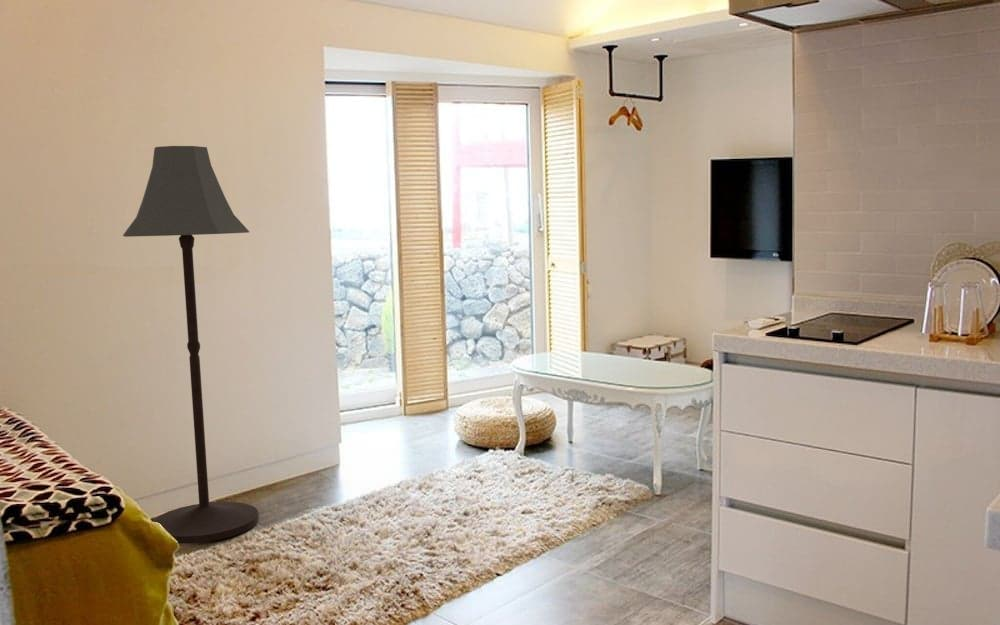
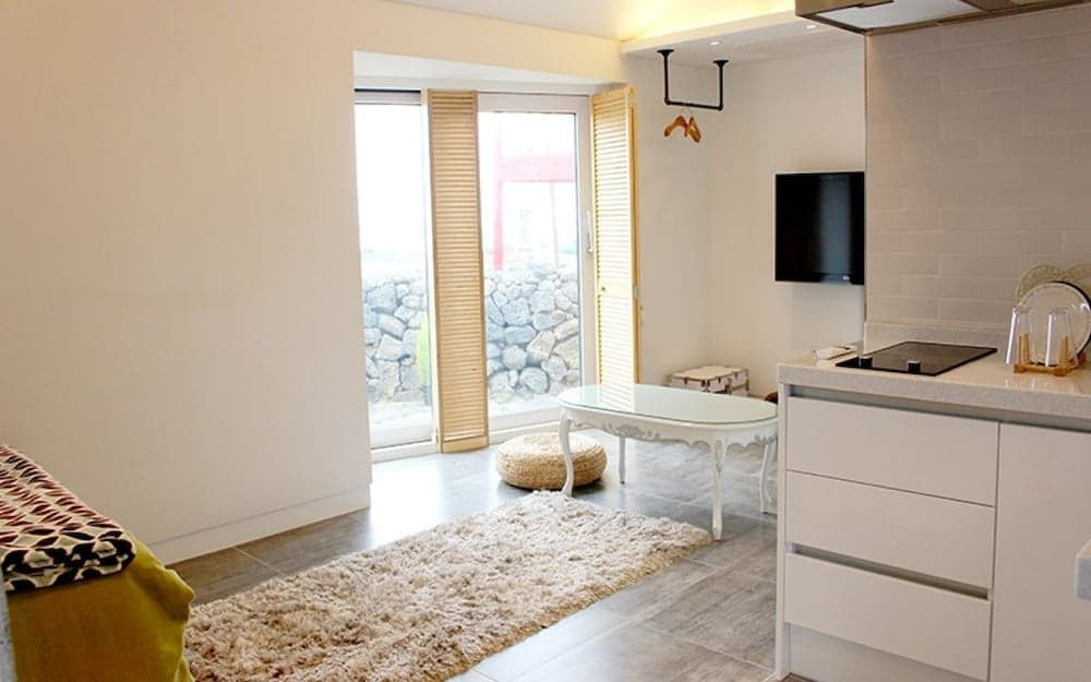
- floor lamp [122,145,260,544]
